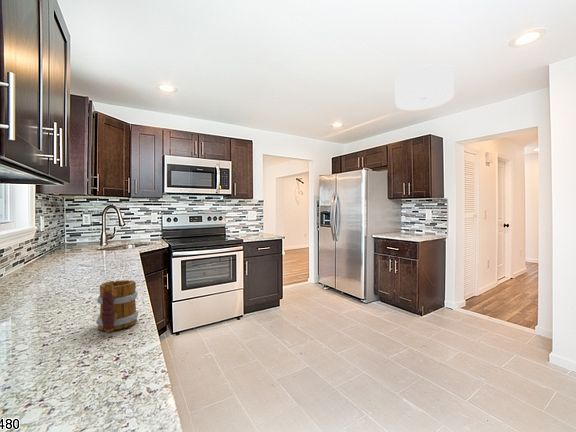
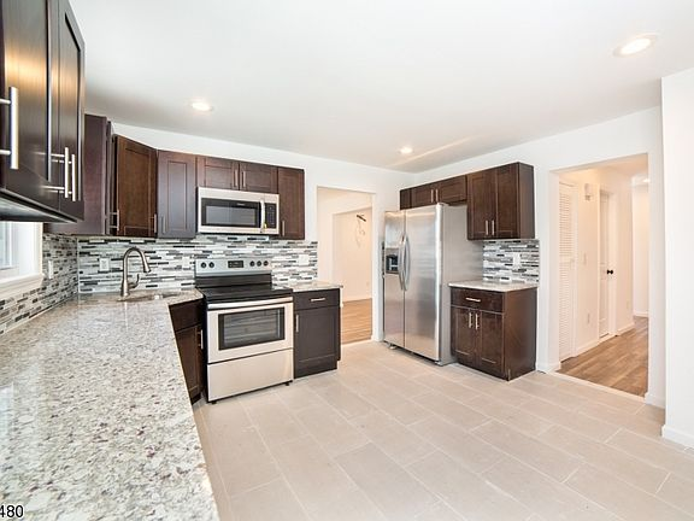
- ceiling light [395,63,455,111]
- mug [95,279,139,334]
